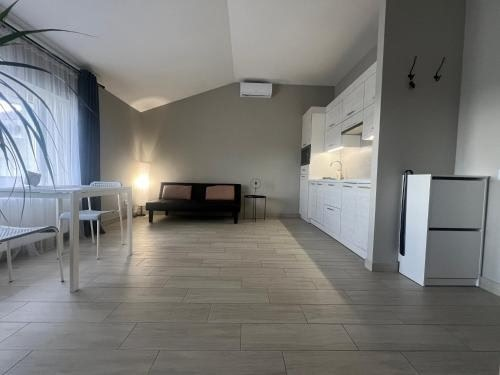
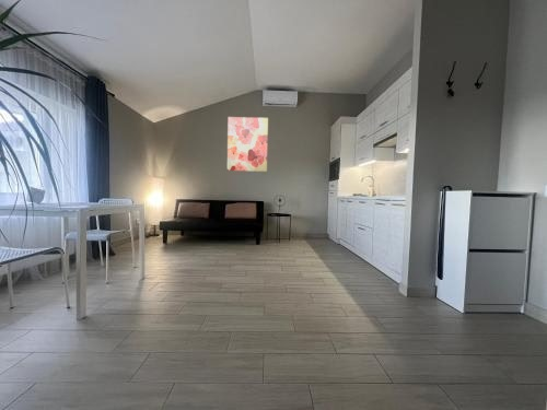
+ wall art [226,116,269,173]
